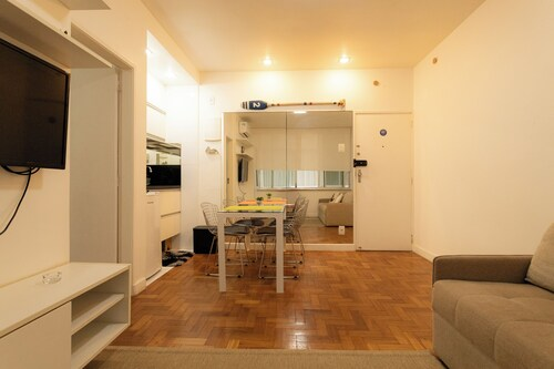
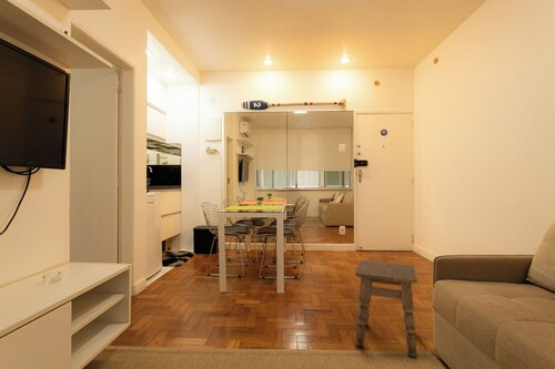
+ side table [354,259,418,360]
